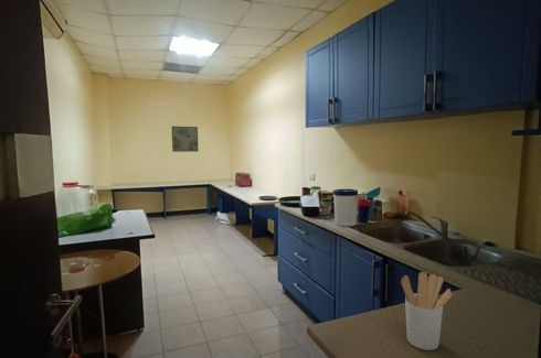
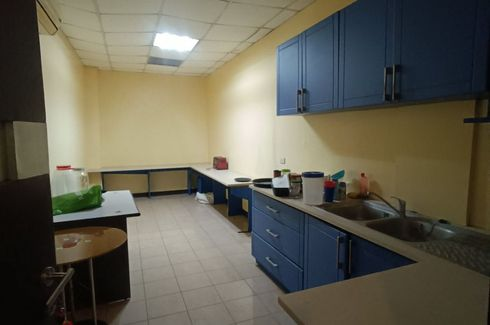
- wall art [171,126,200,153]
- utensil holder [400,271,453,351]
